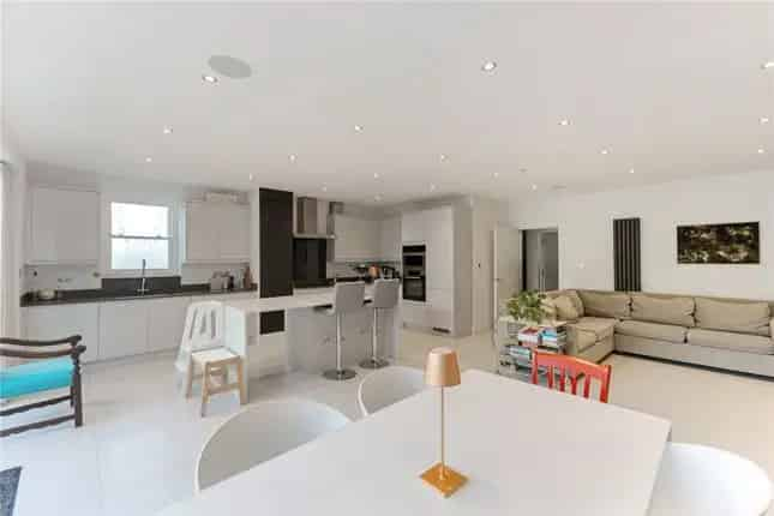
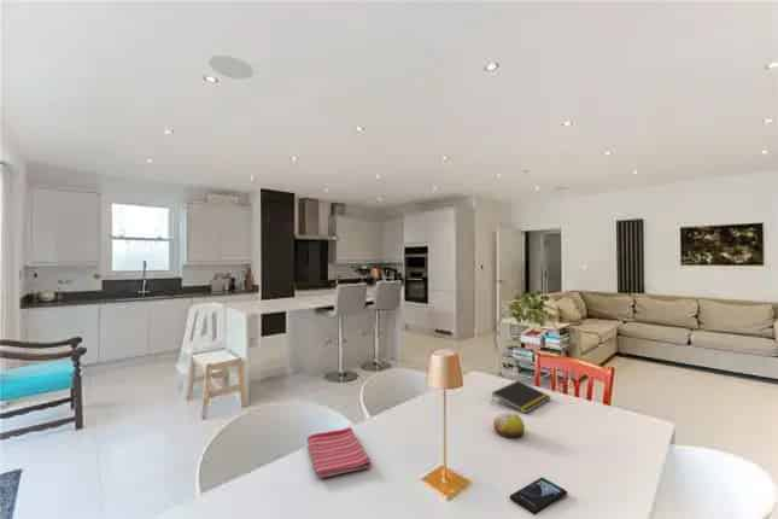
+ dish towel [306,426,373,479]
+ smartphone [509,476,568,517]
+ notepad [491,379,552,414]
+ fruit [492,412,526,439]
